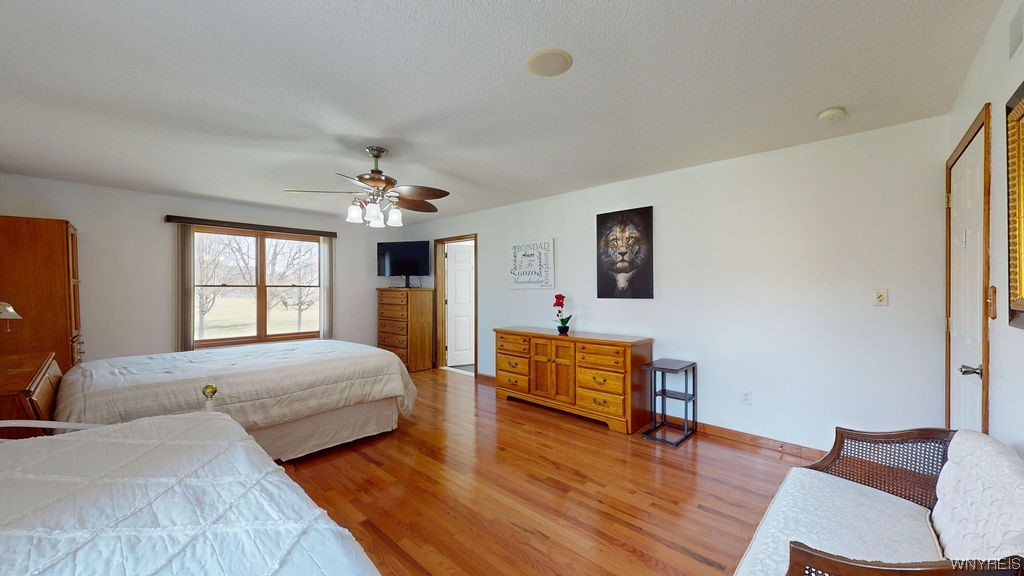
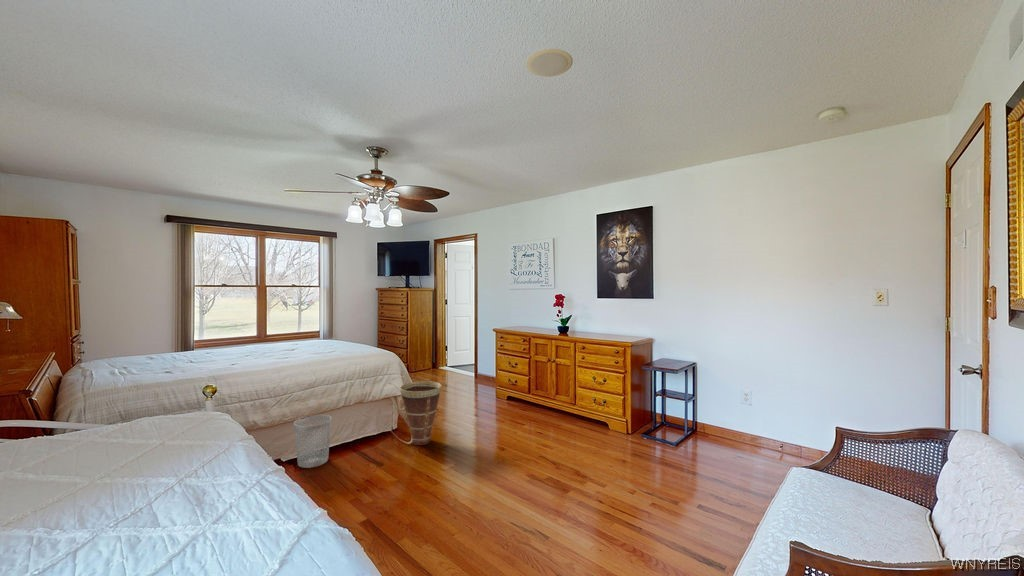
+ wastebasket [293,414,332,469]
+ basket [376,375,442,446]
